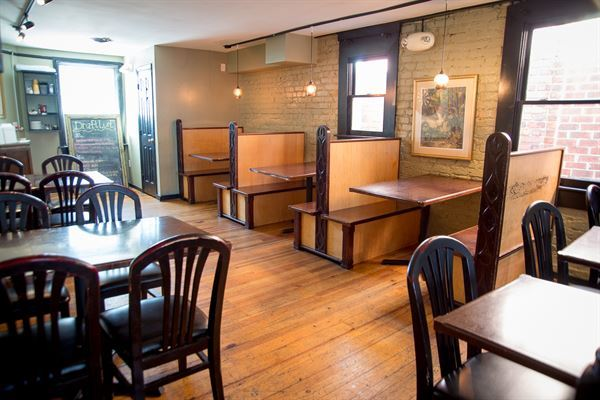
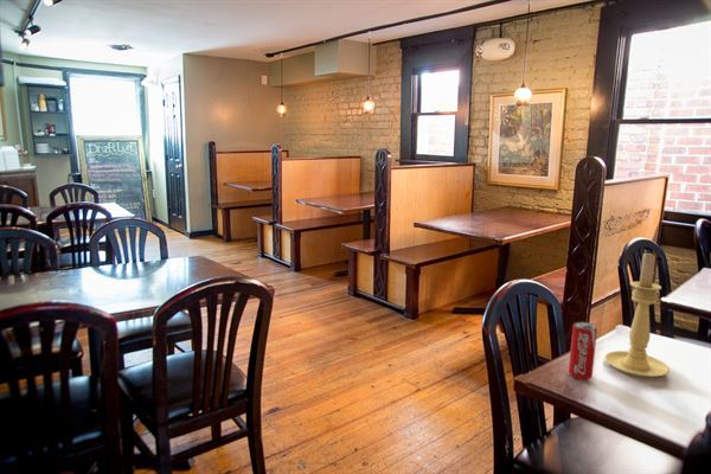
+ candle holder [603,250,671,378]
+ beverage can [568,321,598,380]
